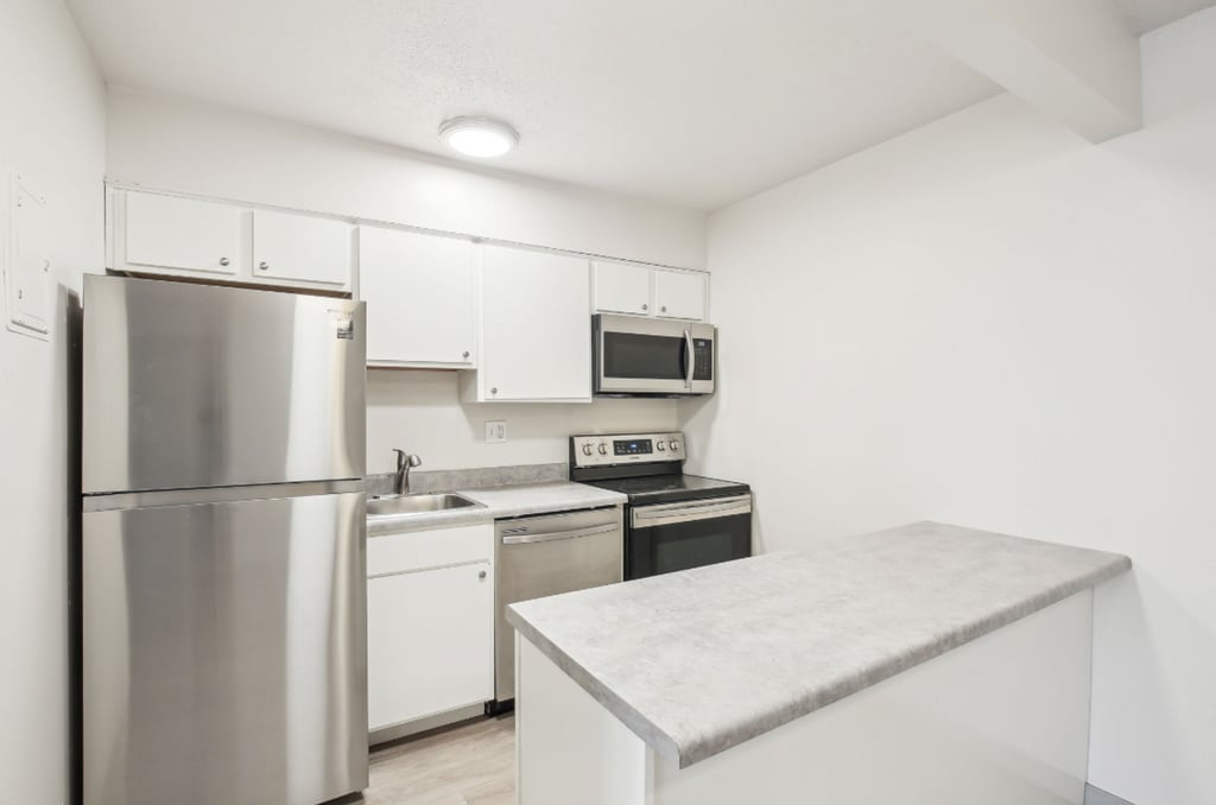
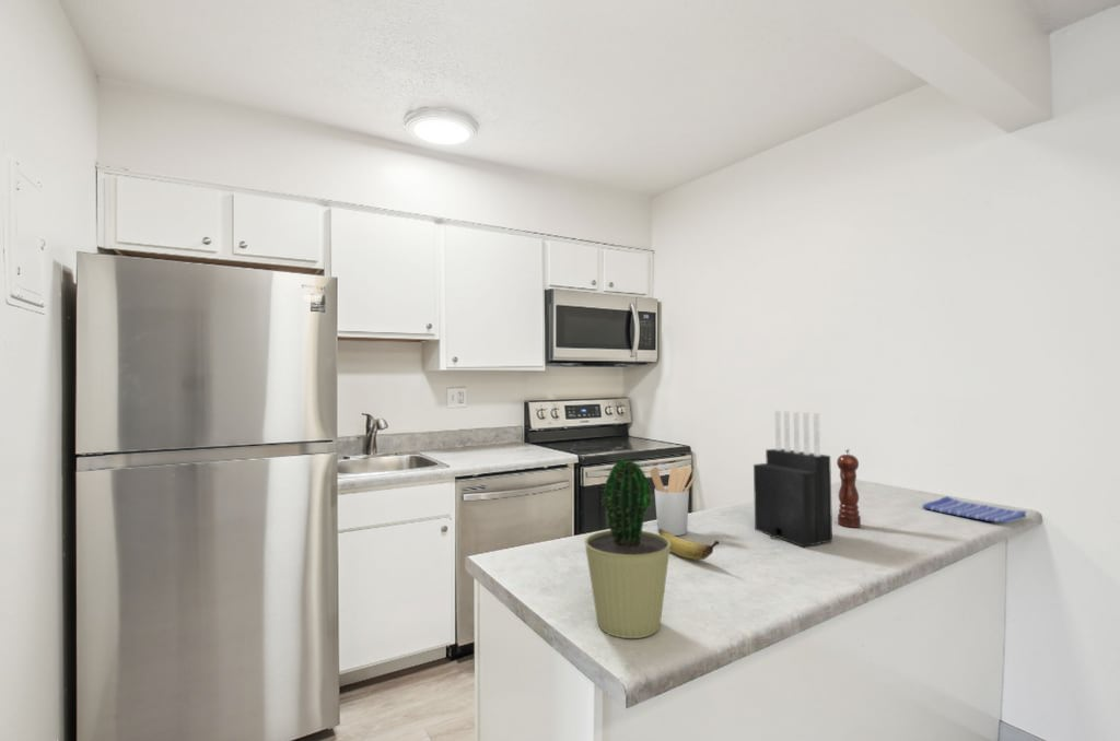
+ potted cactus [583,457,670,639]
+ utensil holder [650,466,697,537]
+ knife block [752,409,833,548]
+ dish towel [921,495,1028,525]
+ banana [658,529,720,561]
+ pepper mill [836,448,862,528]
